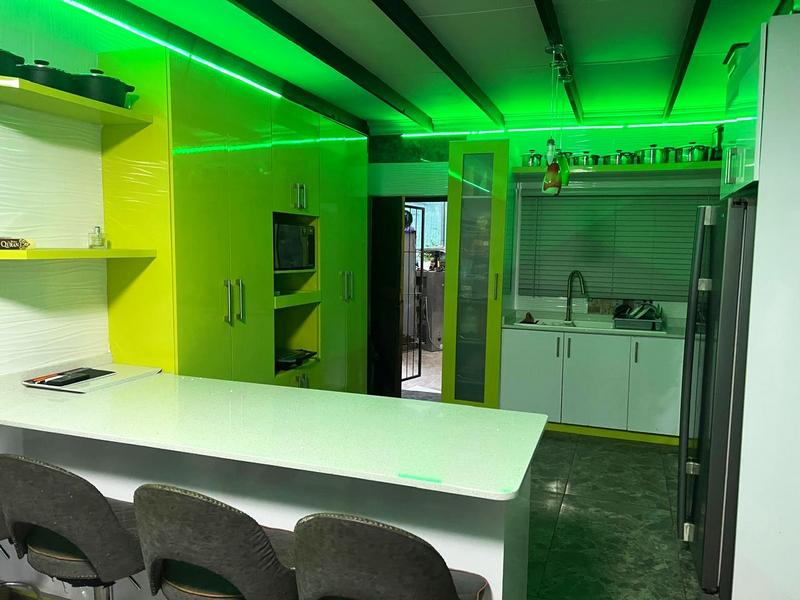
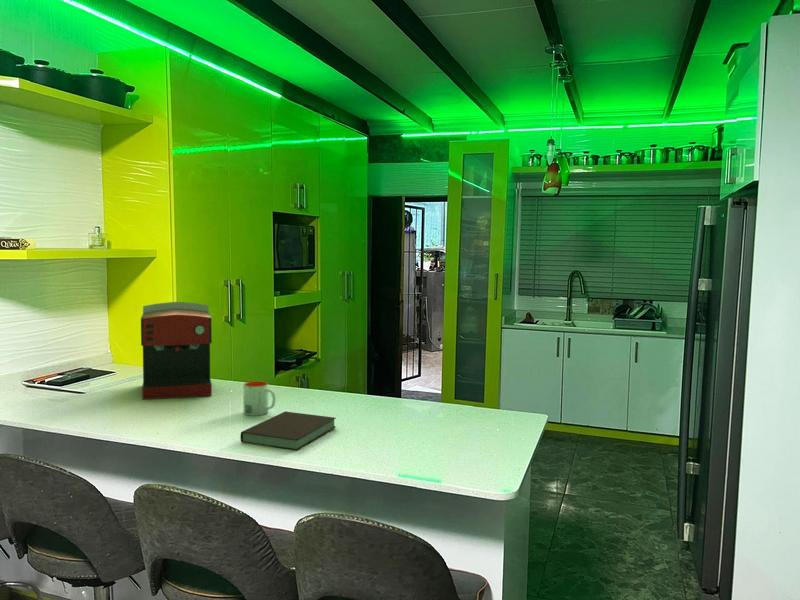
+ coffee maker [140,301,213,401]
+ mug [243,380,277,417]
+ notebook [239,411,337,451]
